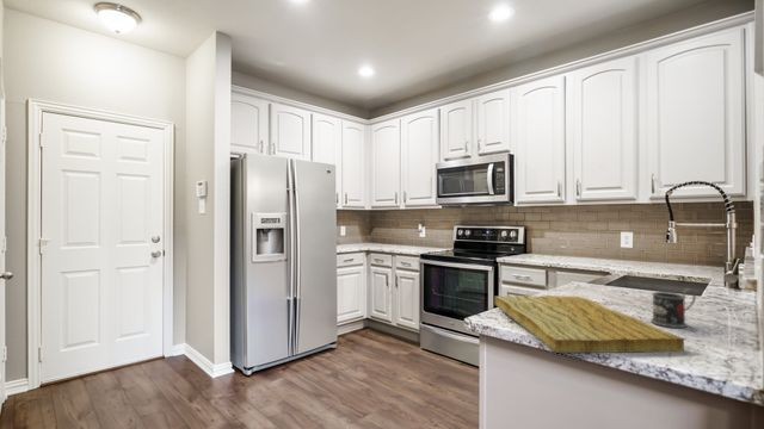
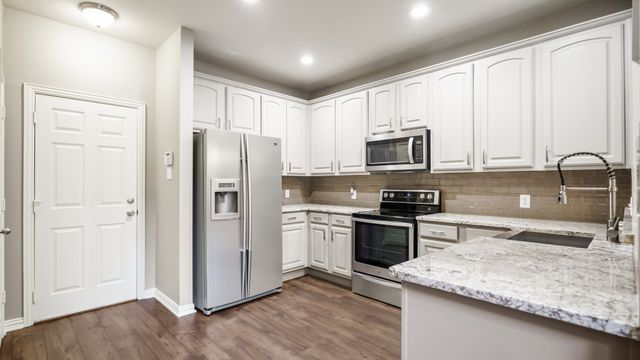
- mug [649,287,697,329]
- cutting board [493,294,685,354]
